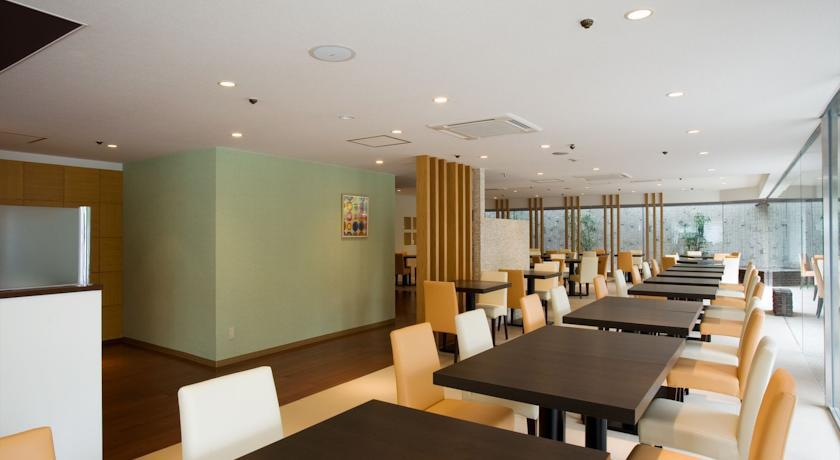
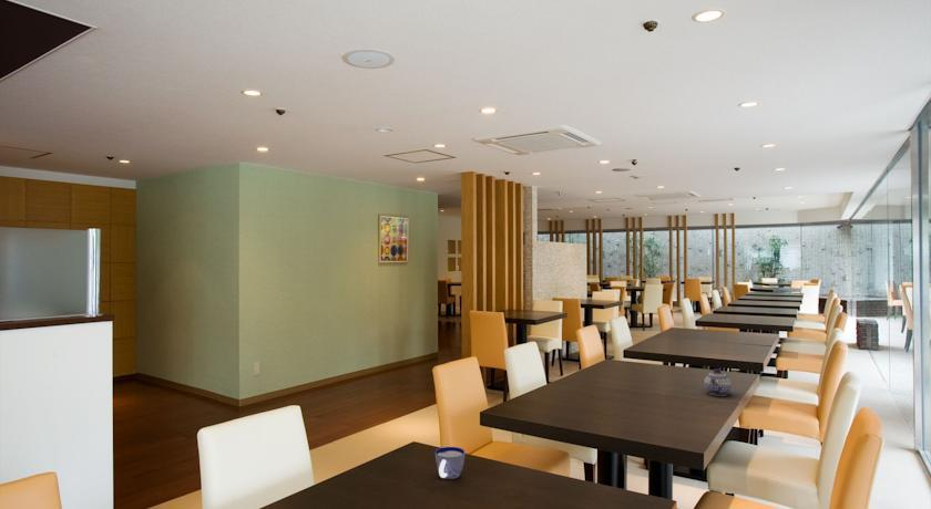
+ cup [434,446,466,480]
+ teapot [704,367,733,397]
